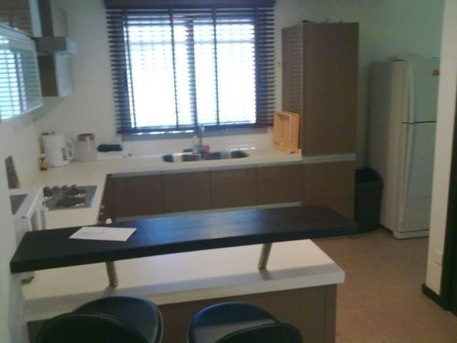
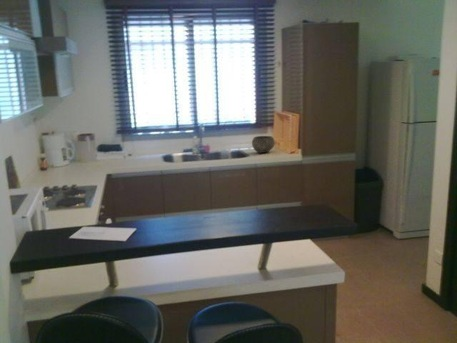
+ bowl [251,135,276,154]
